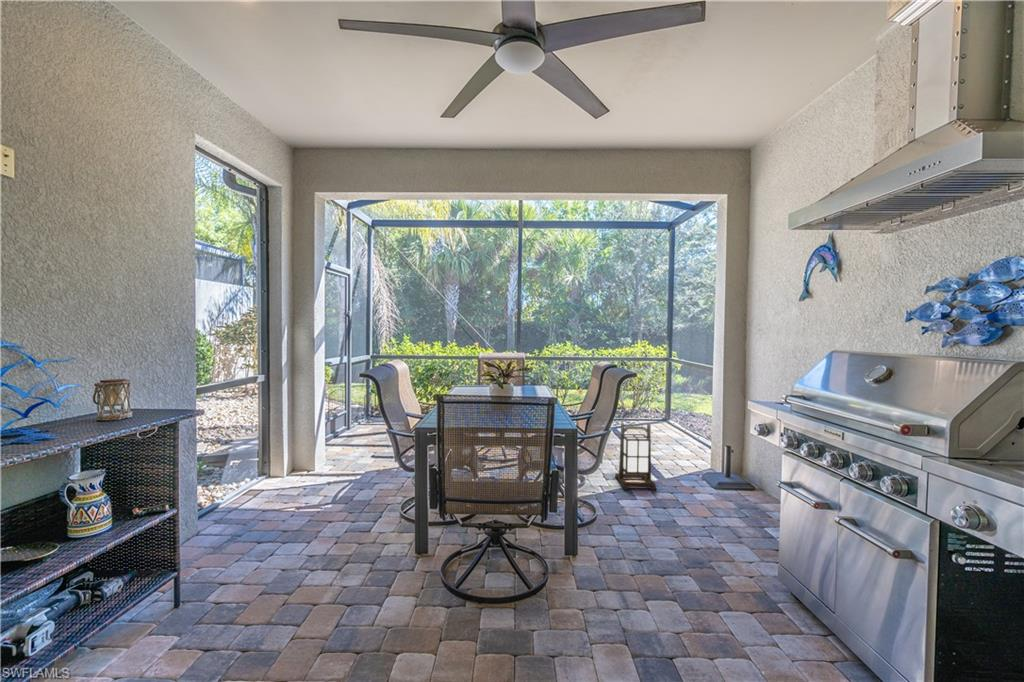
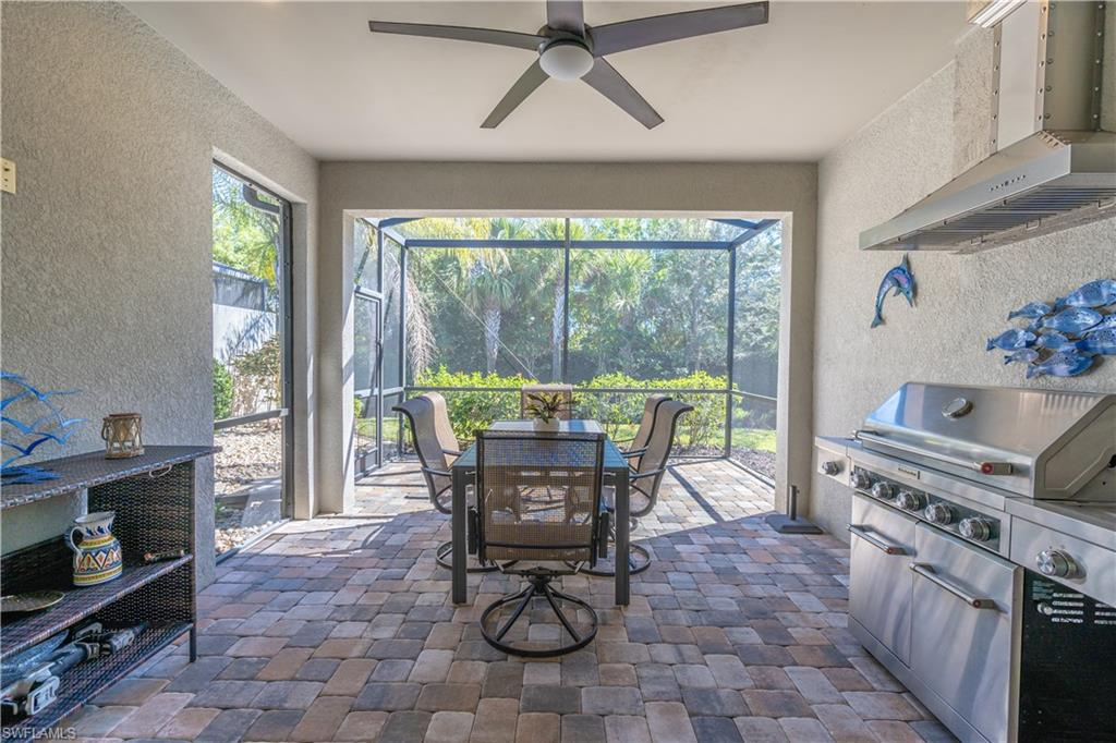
- lantern [614,422,657,491]
